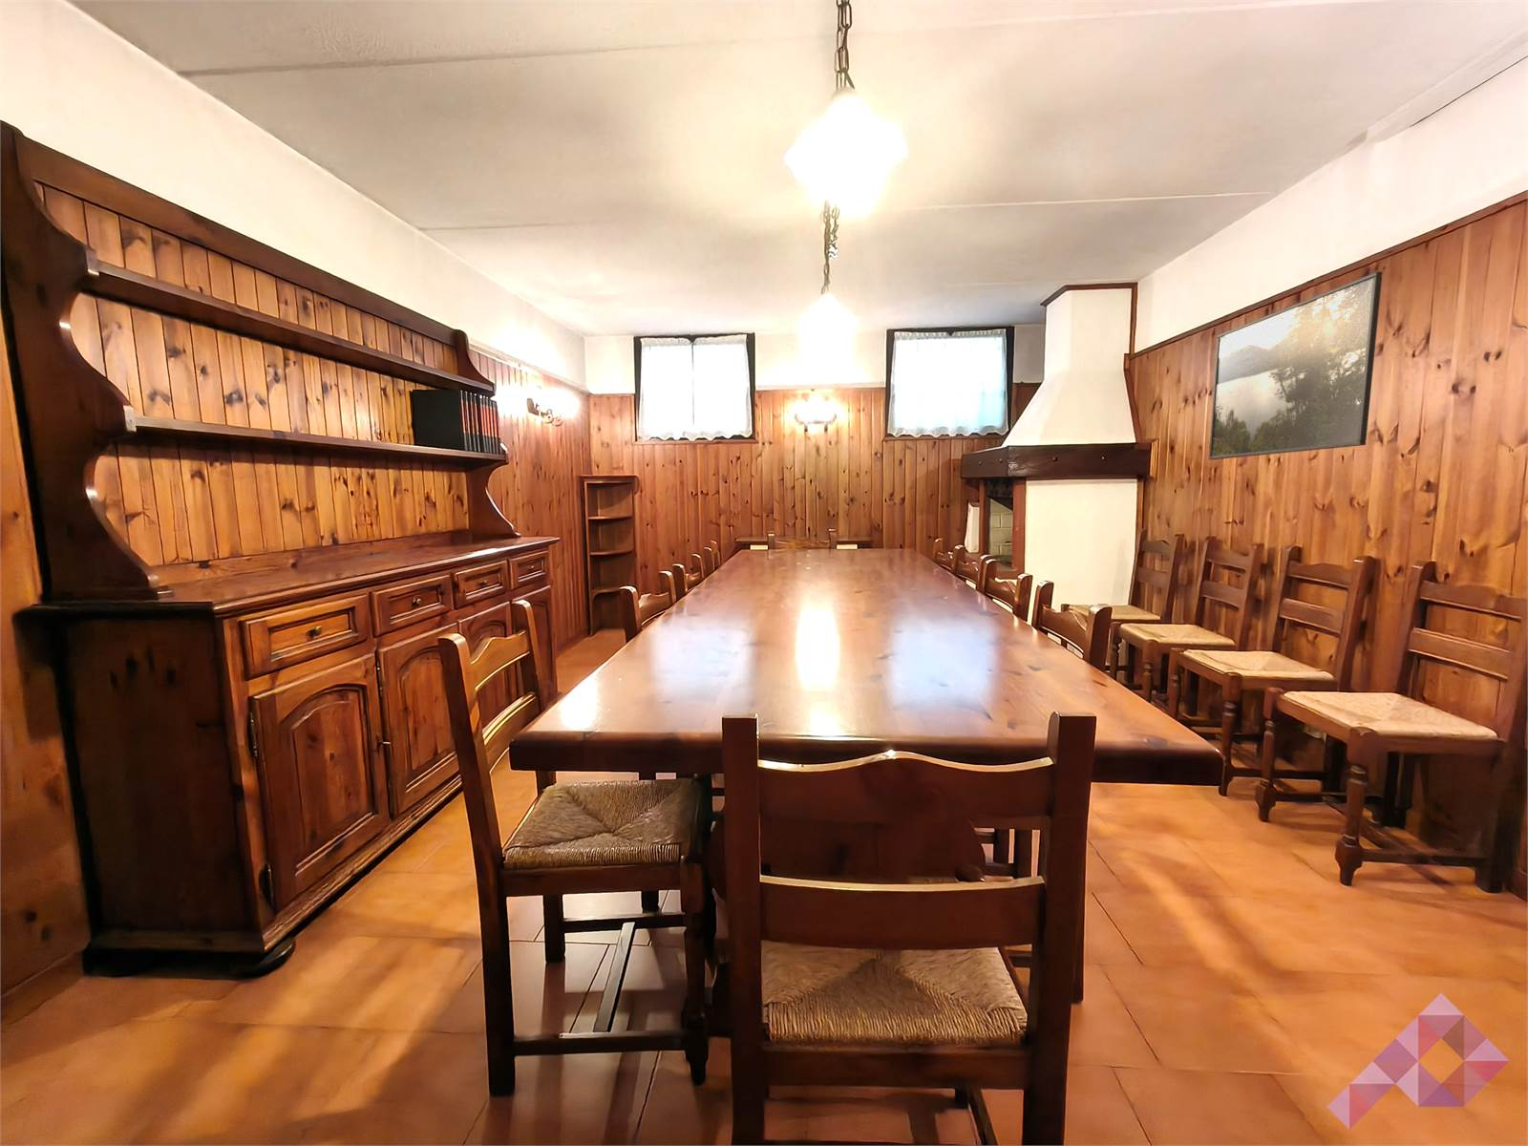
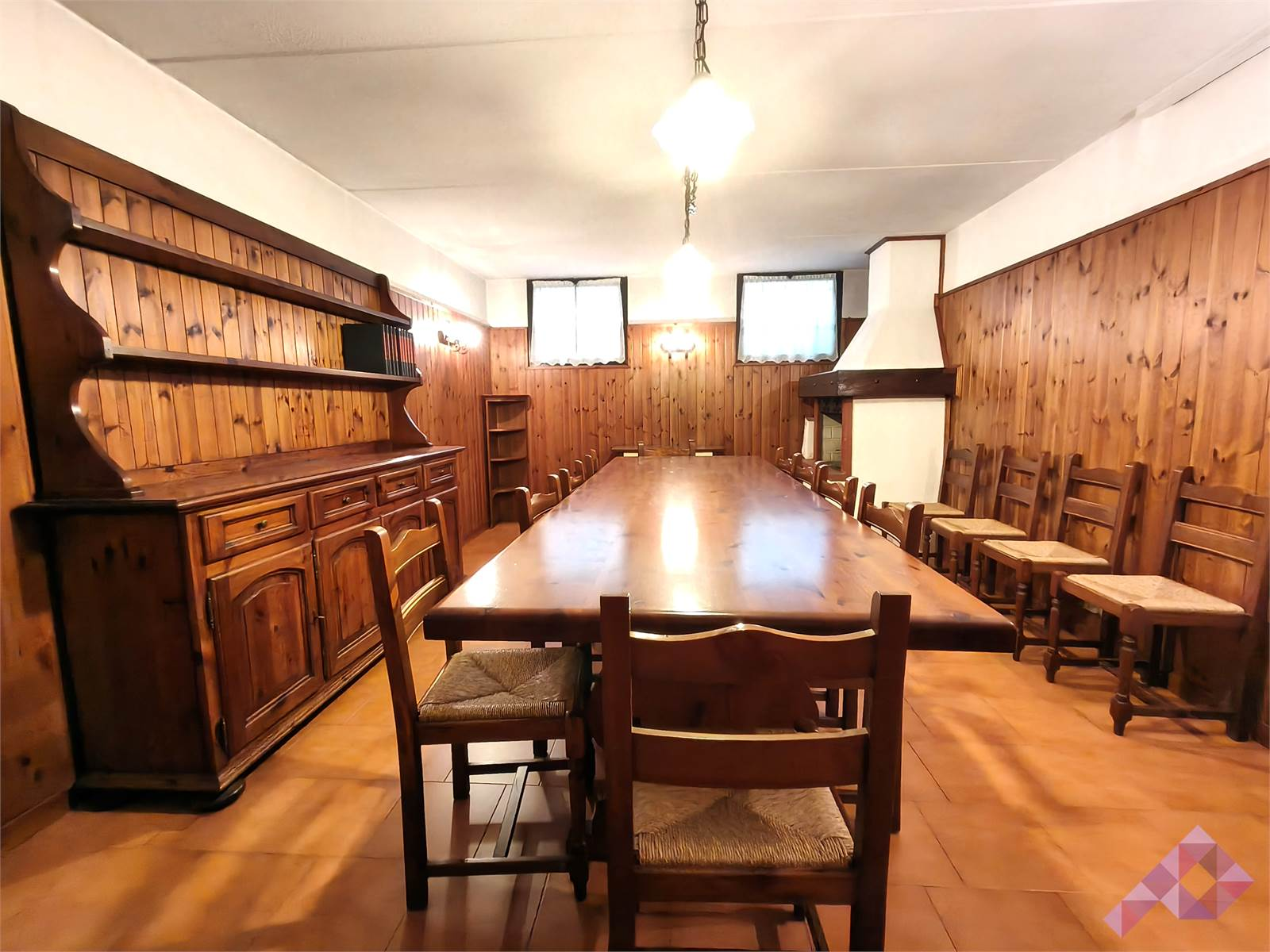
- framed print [1208,271,1384,460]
